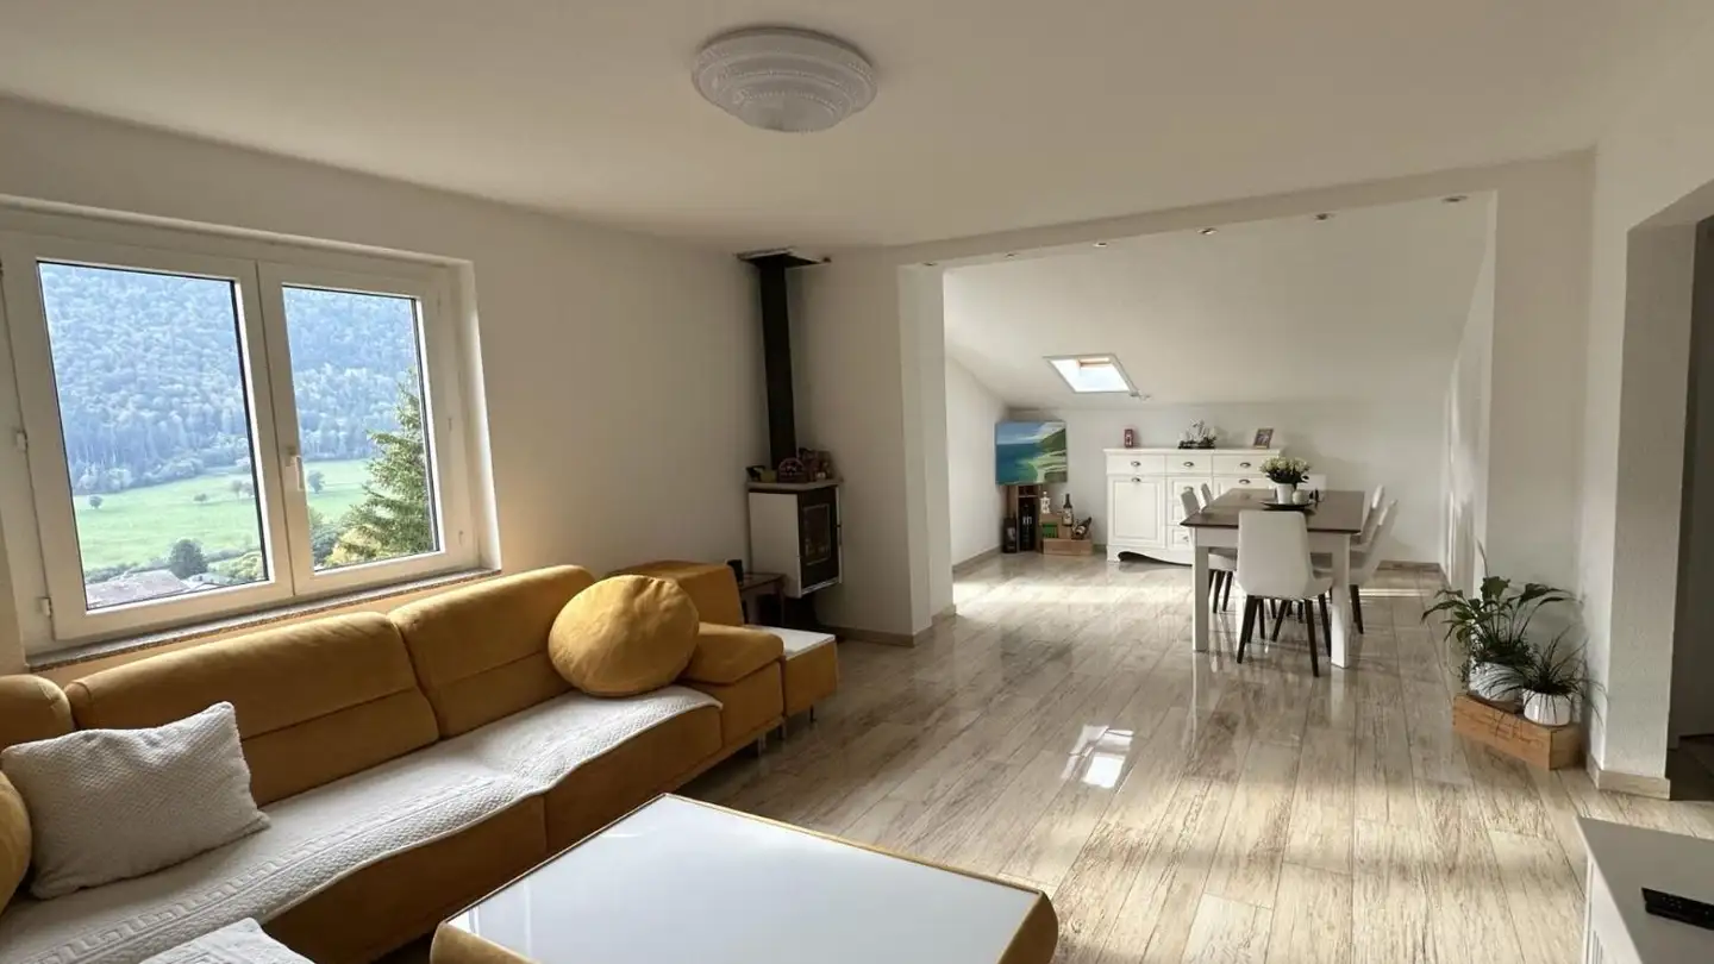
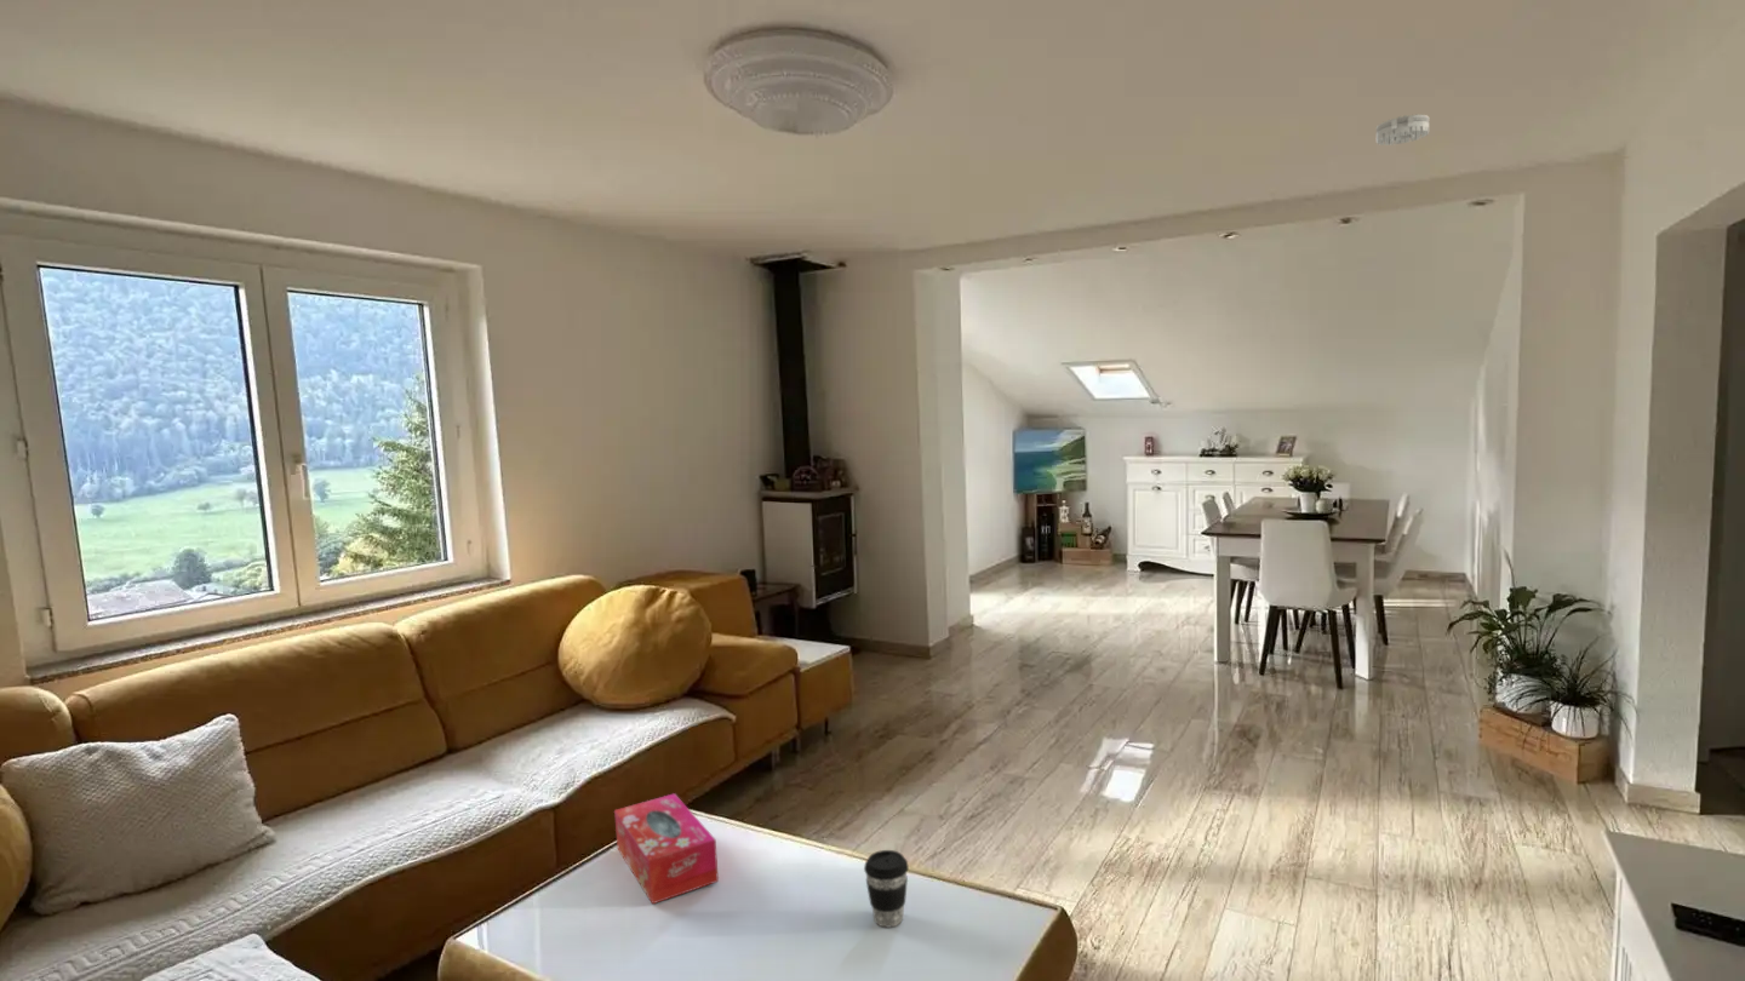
+ smoke detector [1375,113,1430,147]
+ coffee cup [863,849,910,929]
+ tissue box [613,792,720,905]
